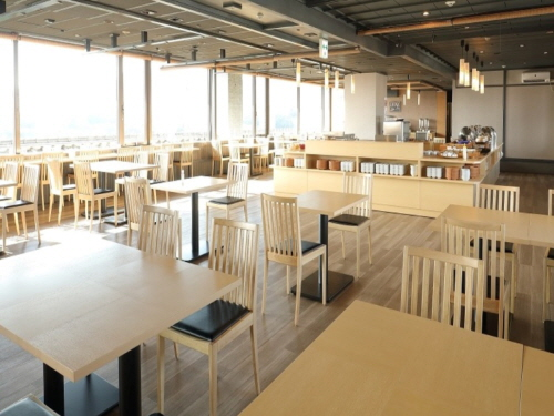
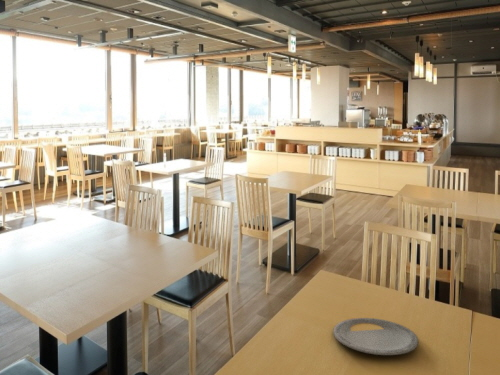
+ plate [332,317,419,356]
